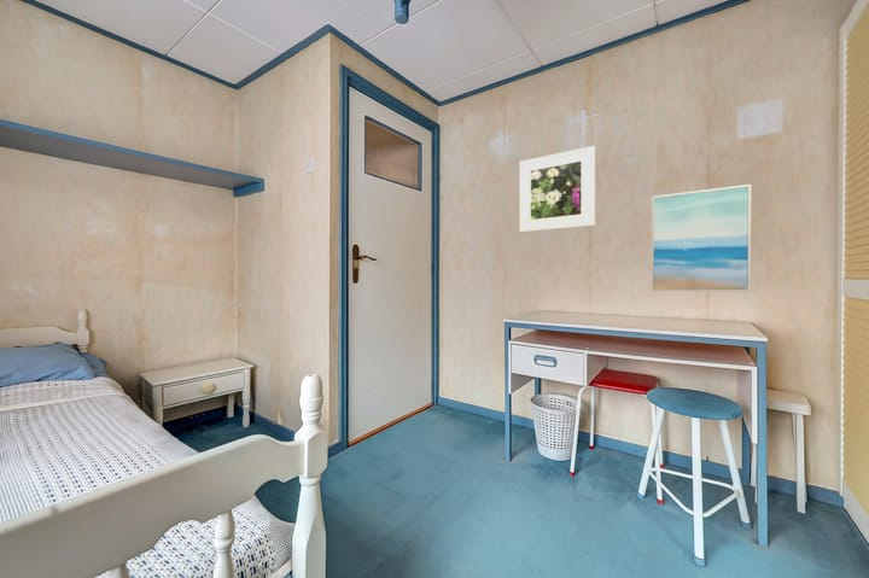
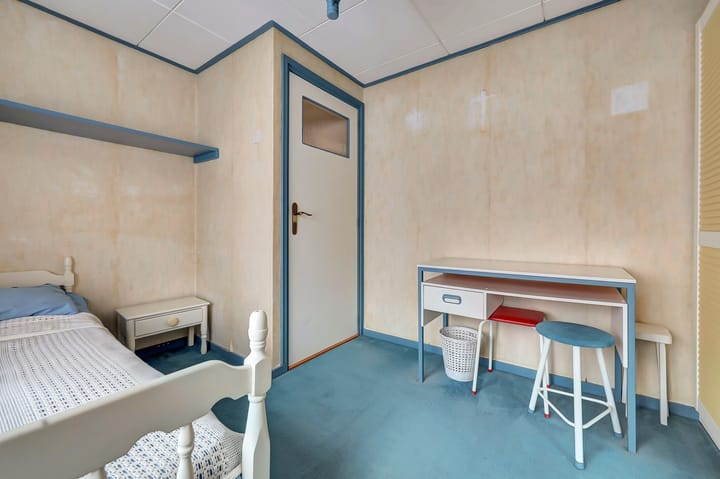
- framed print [519,145,596,233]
- wall art [651,183,752,292]
